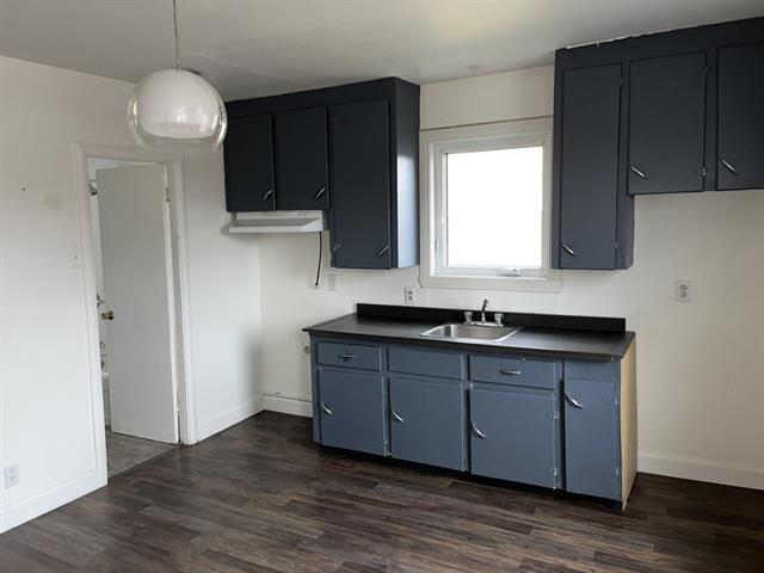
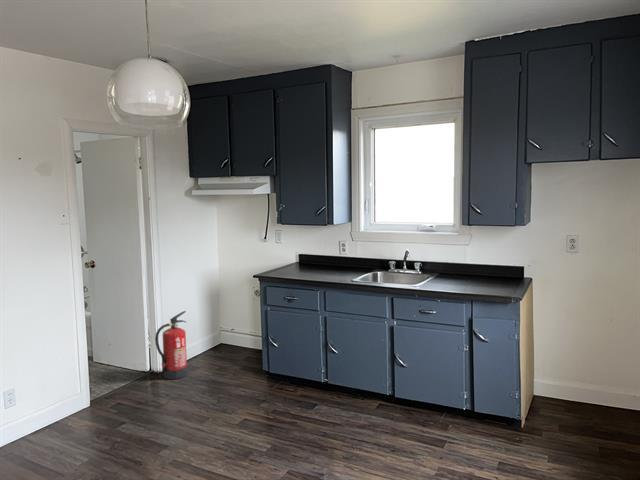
+ fire extinguisher [154,310,189,380]
